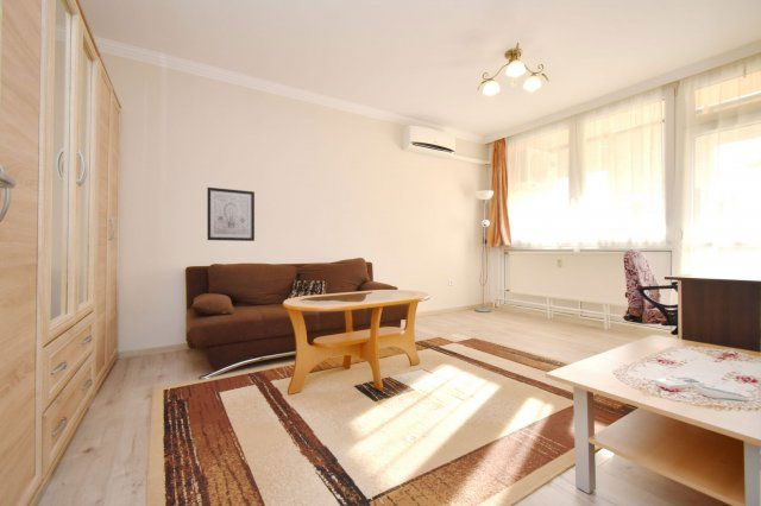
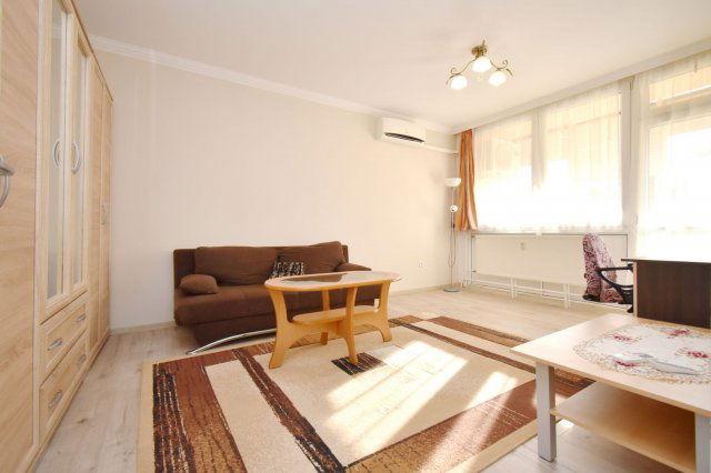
- wall art [206,186,256,242]
